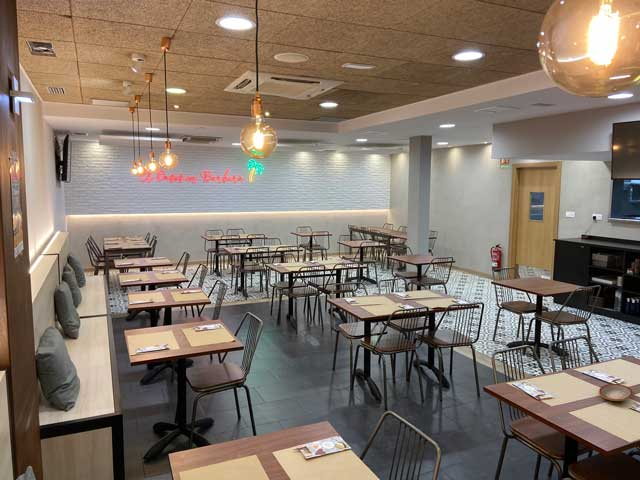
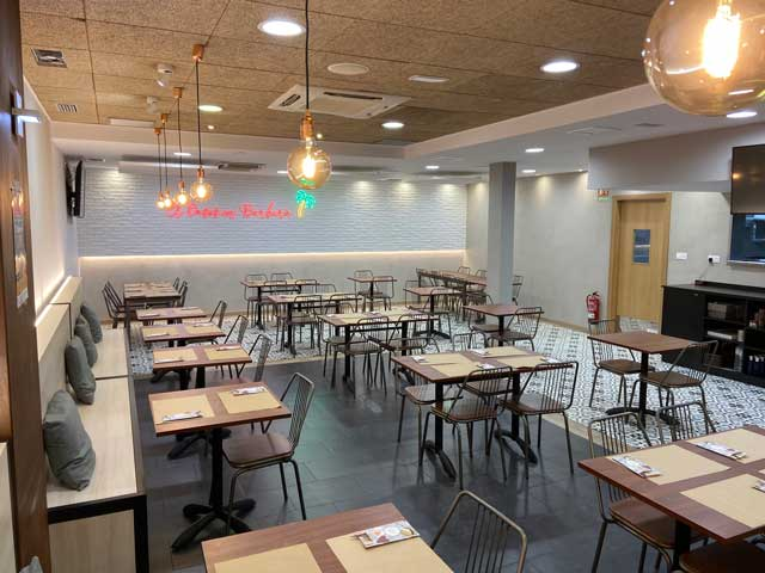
- plate [598,383,634,402]
